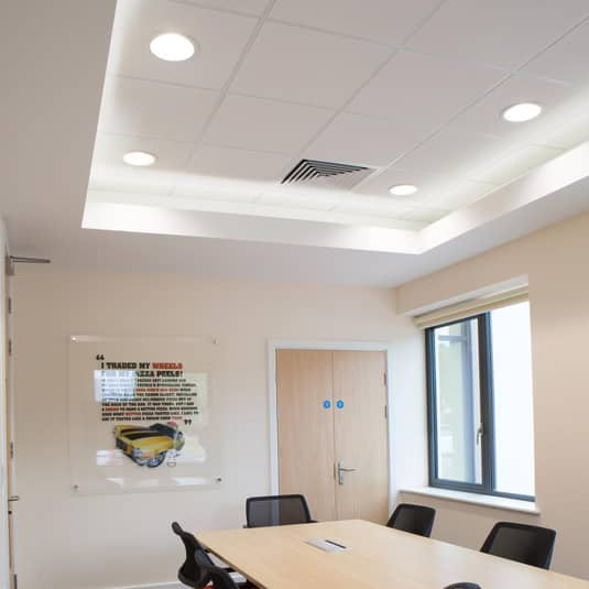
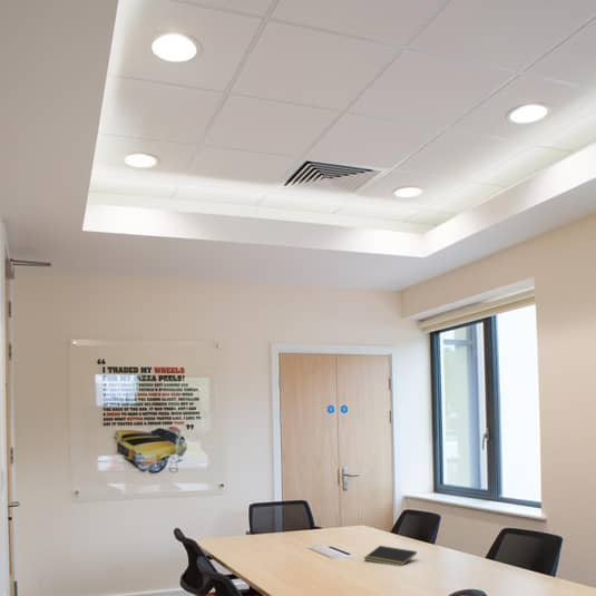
+ notepad [363,545,418,567]
